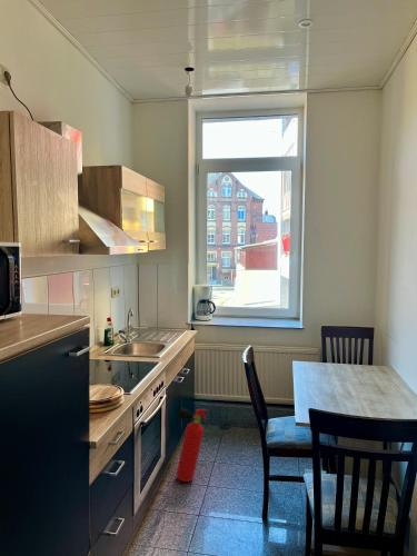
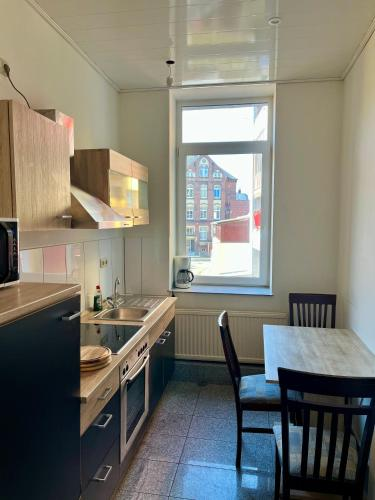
- fire extinguisher [175,406,209,483]
